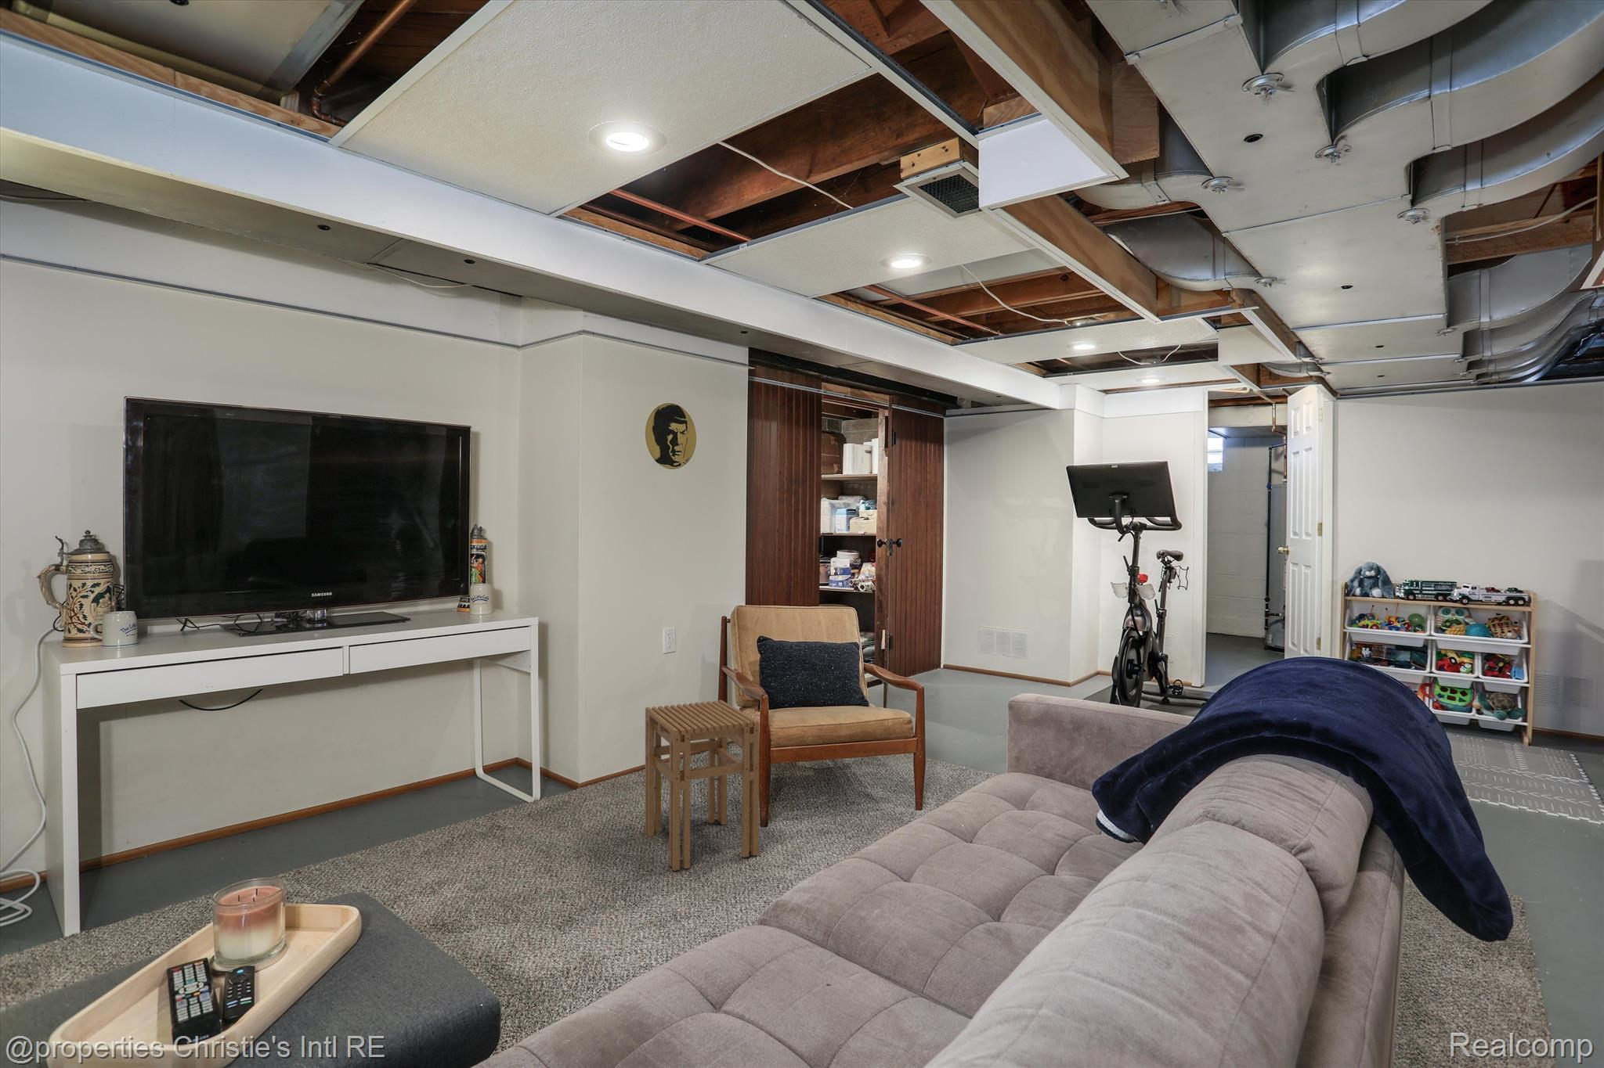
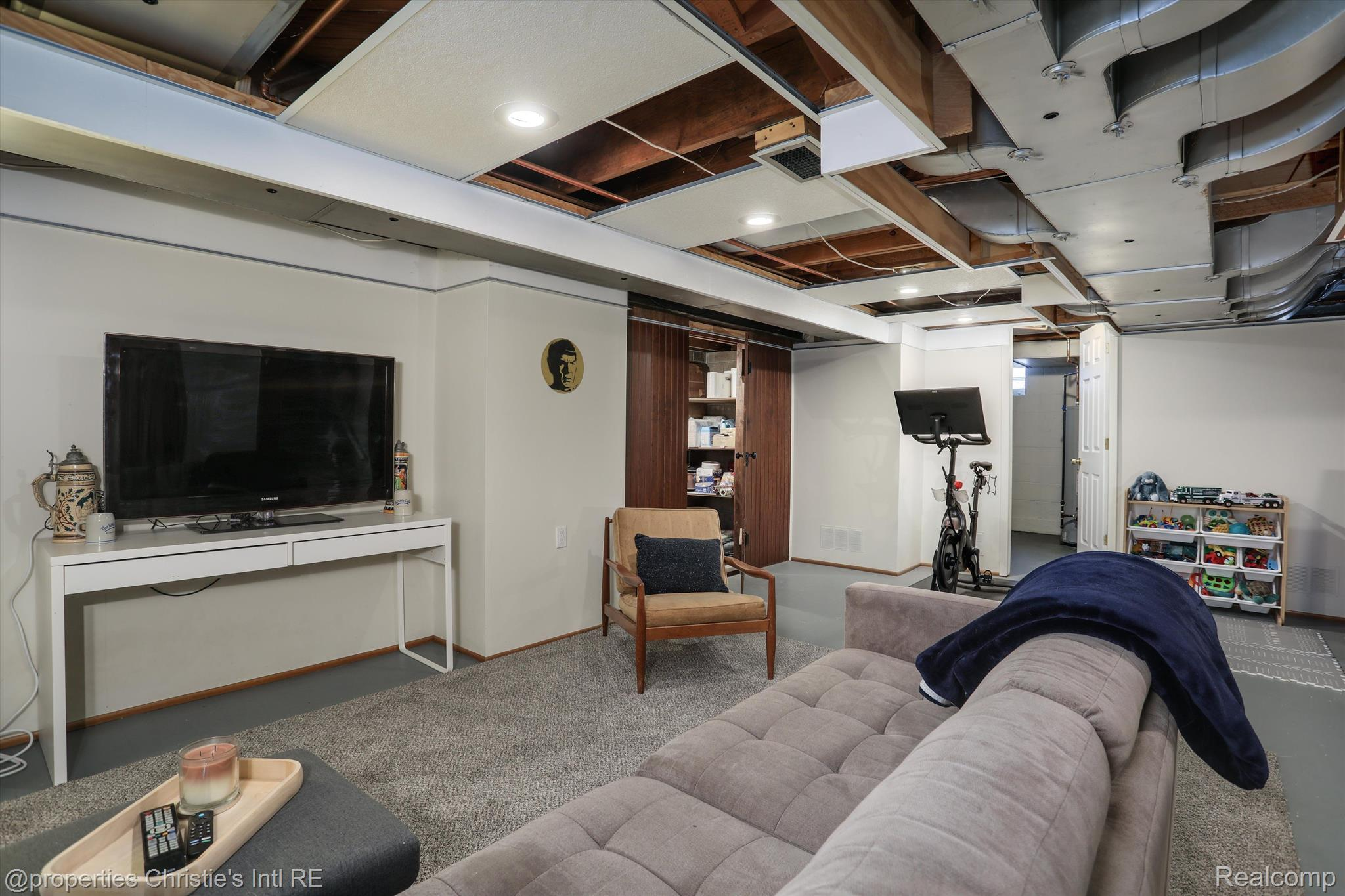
- stool [644,700,760,871]
